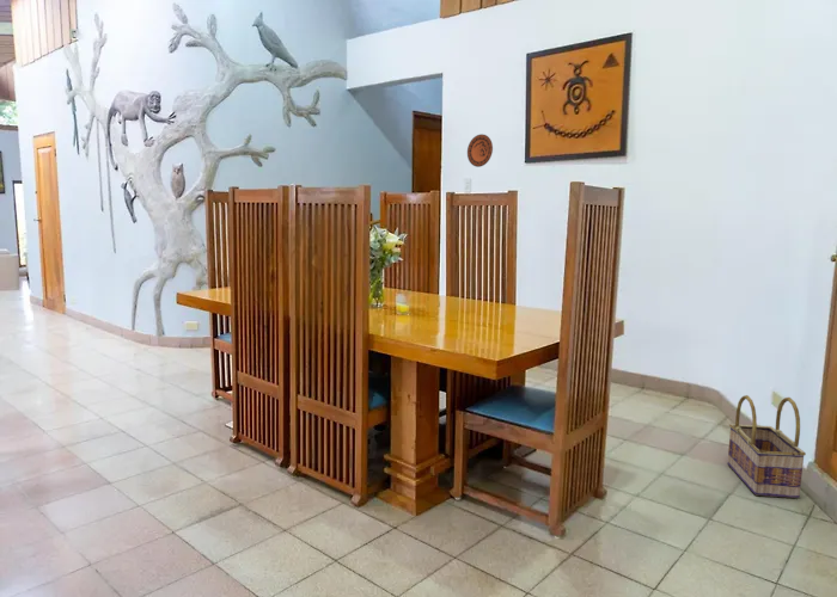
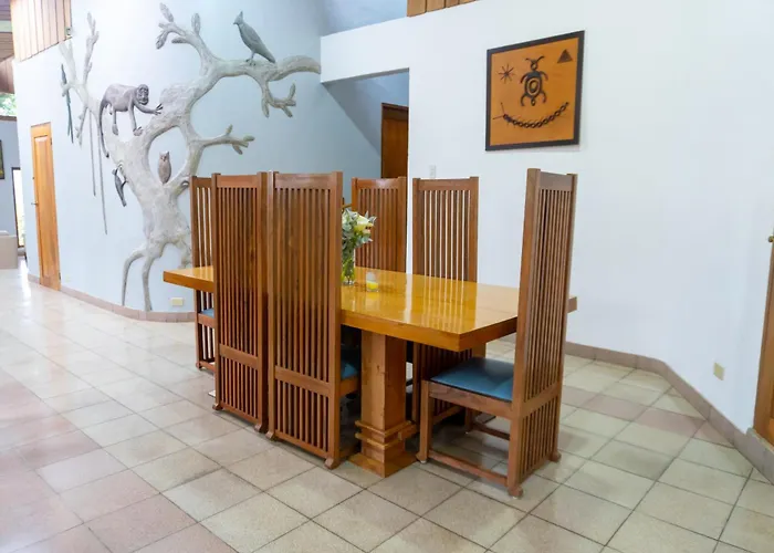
- basket [727,394,807,499]
- decorative plate [466,134,494,168]
